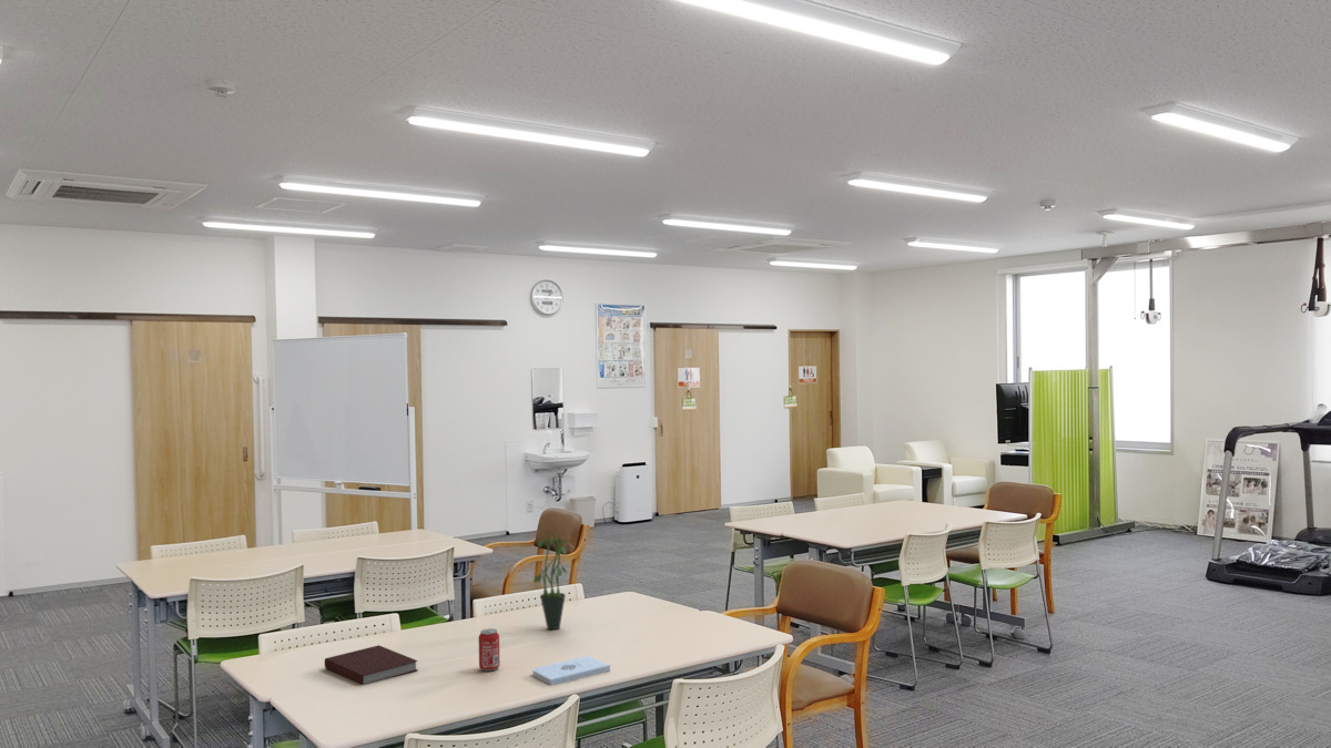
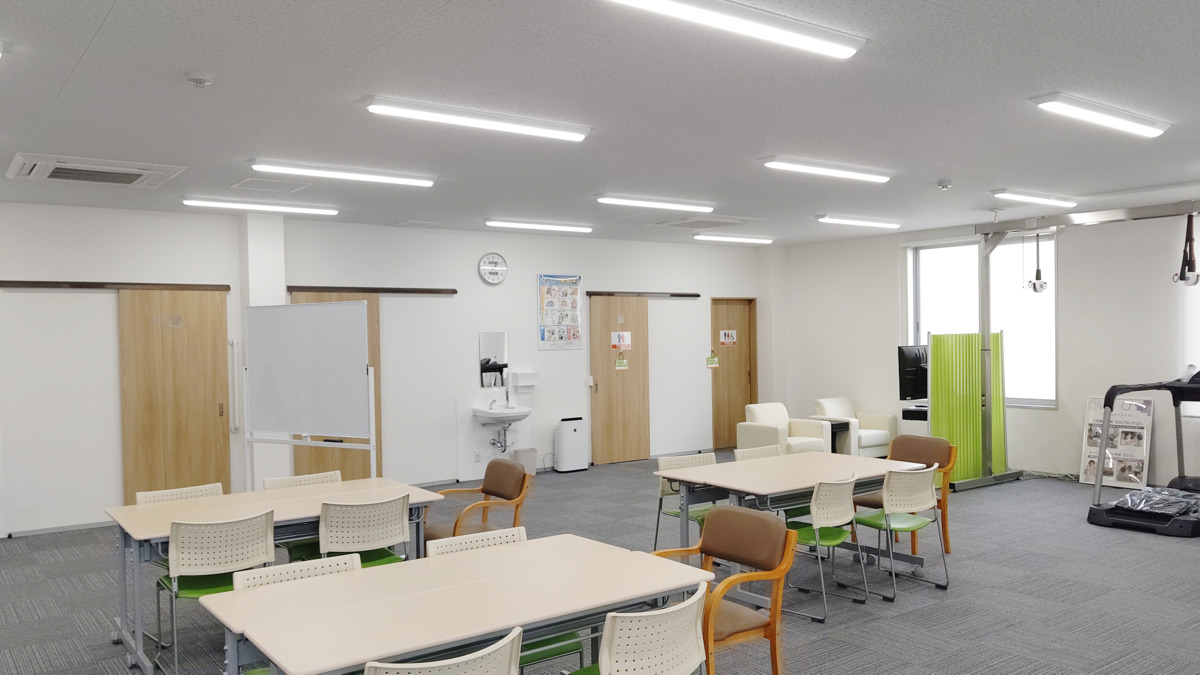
- potted plant [532,533,576,631]
- beverage can [478,627,501,673]
- notepad [531,655,611,686]
- notebook [324,645,419,686]
